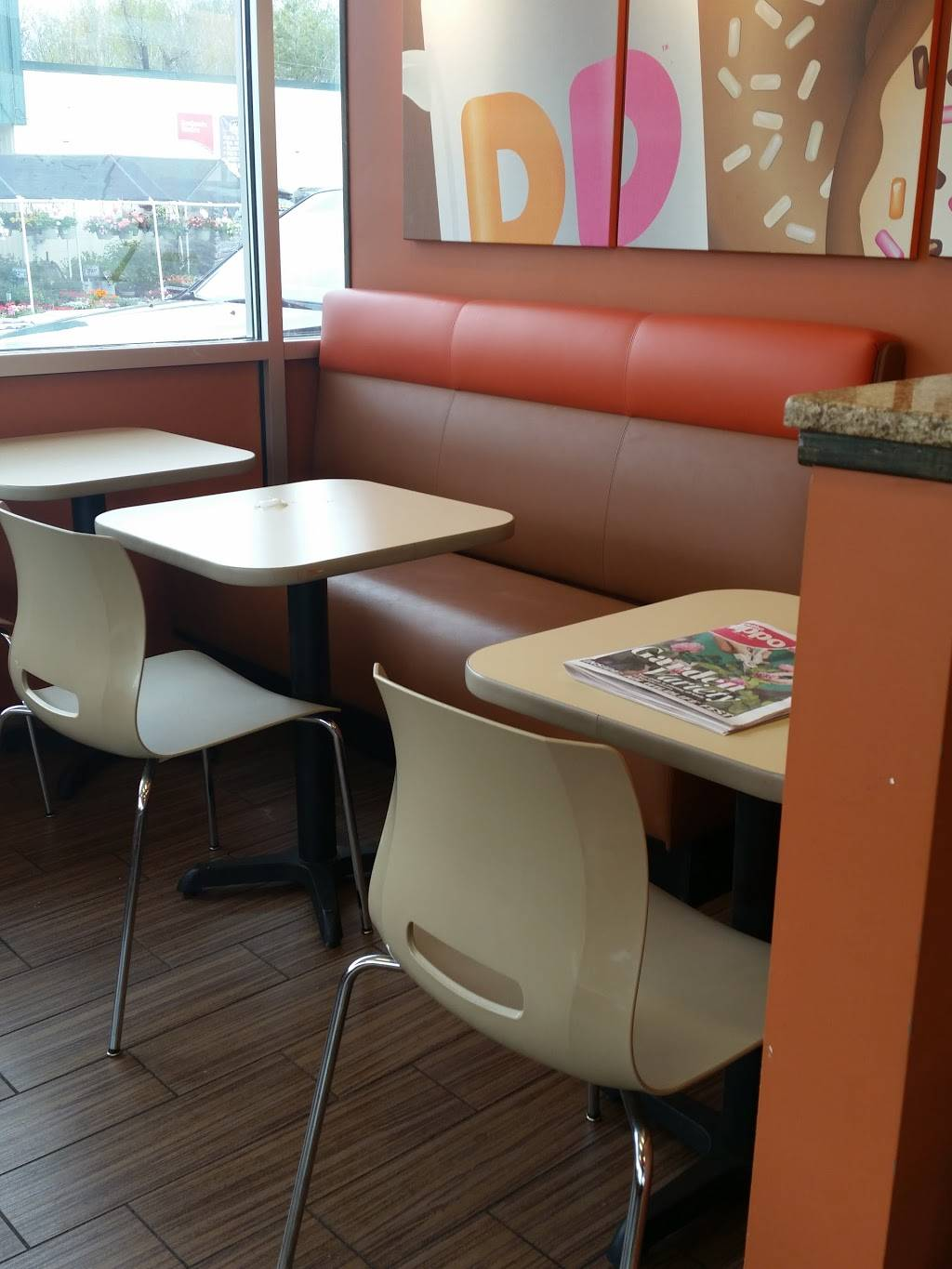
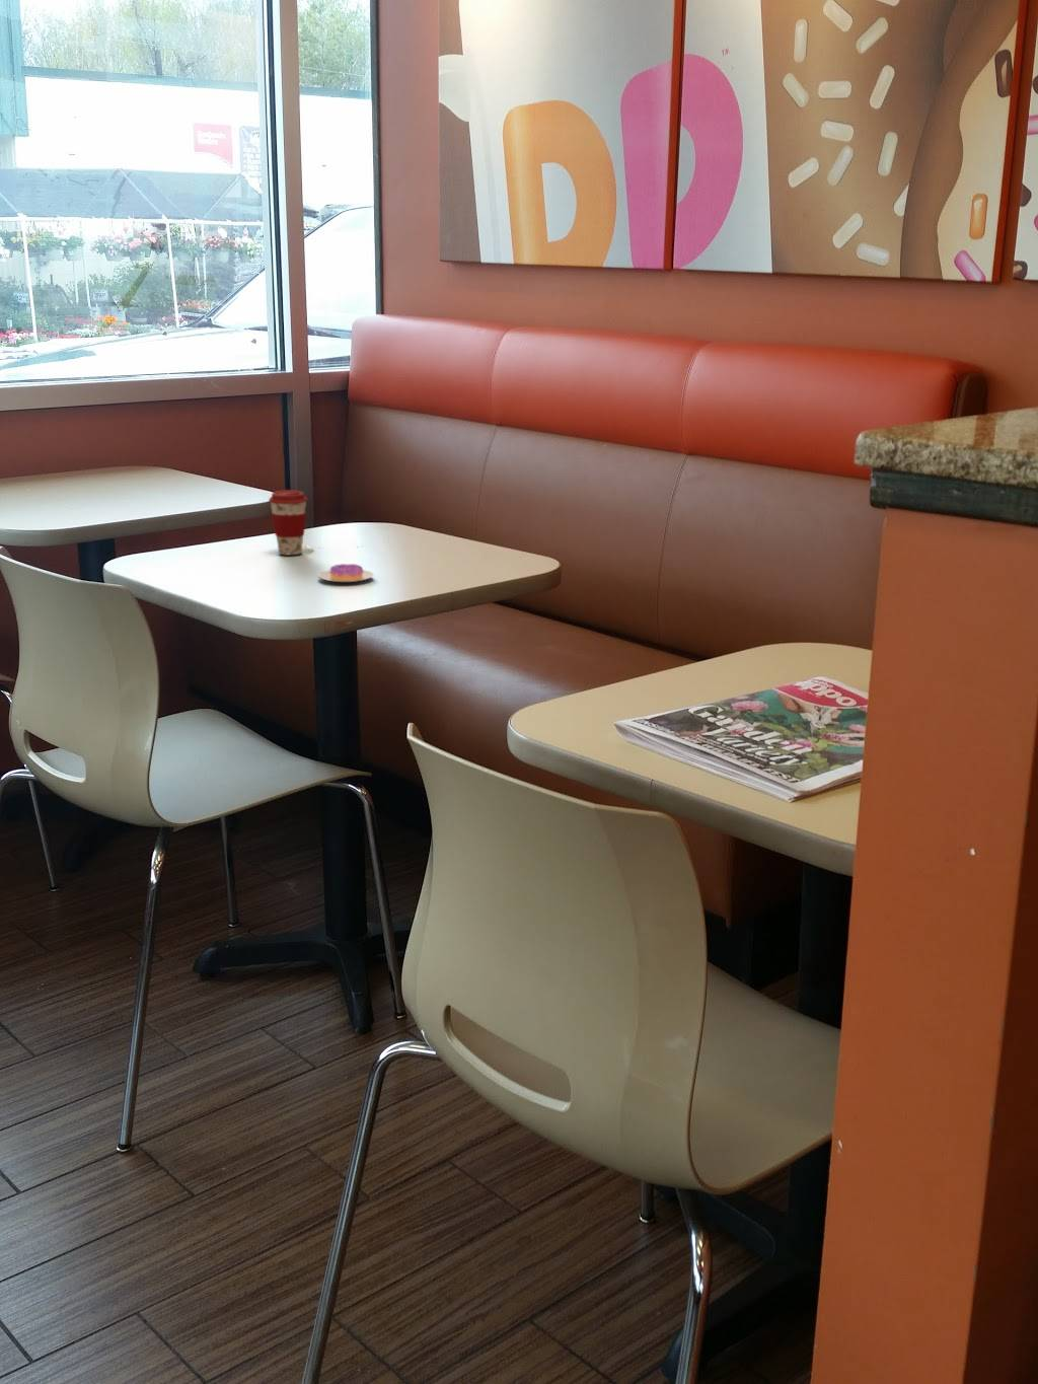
+ coffee cup [267,489,309,555]
+ donut [317,563,375,583]
